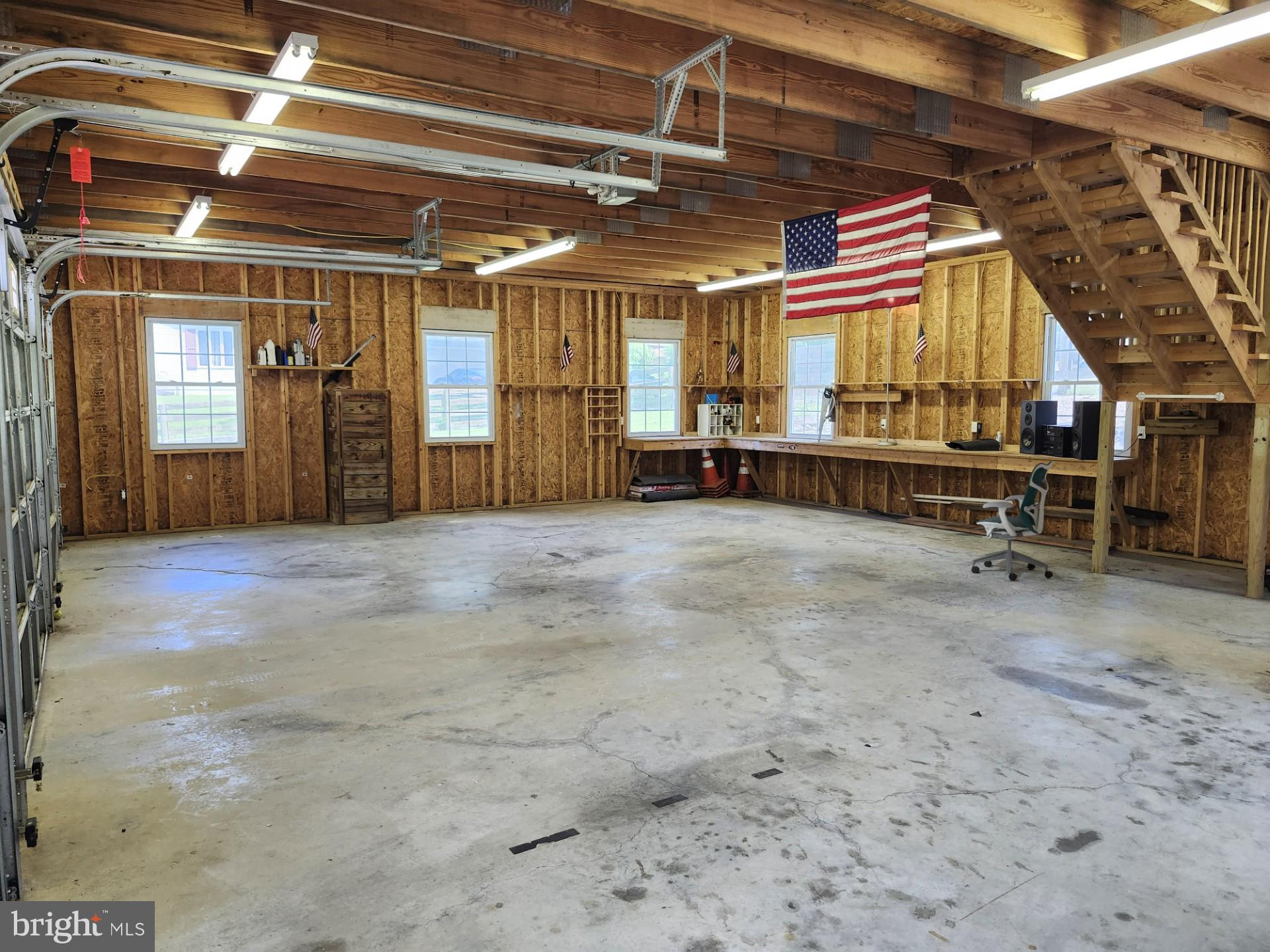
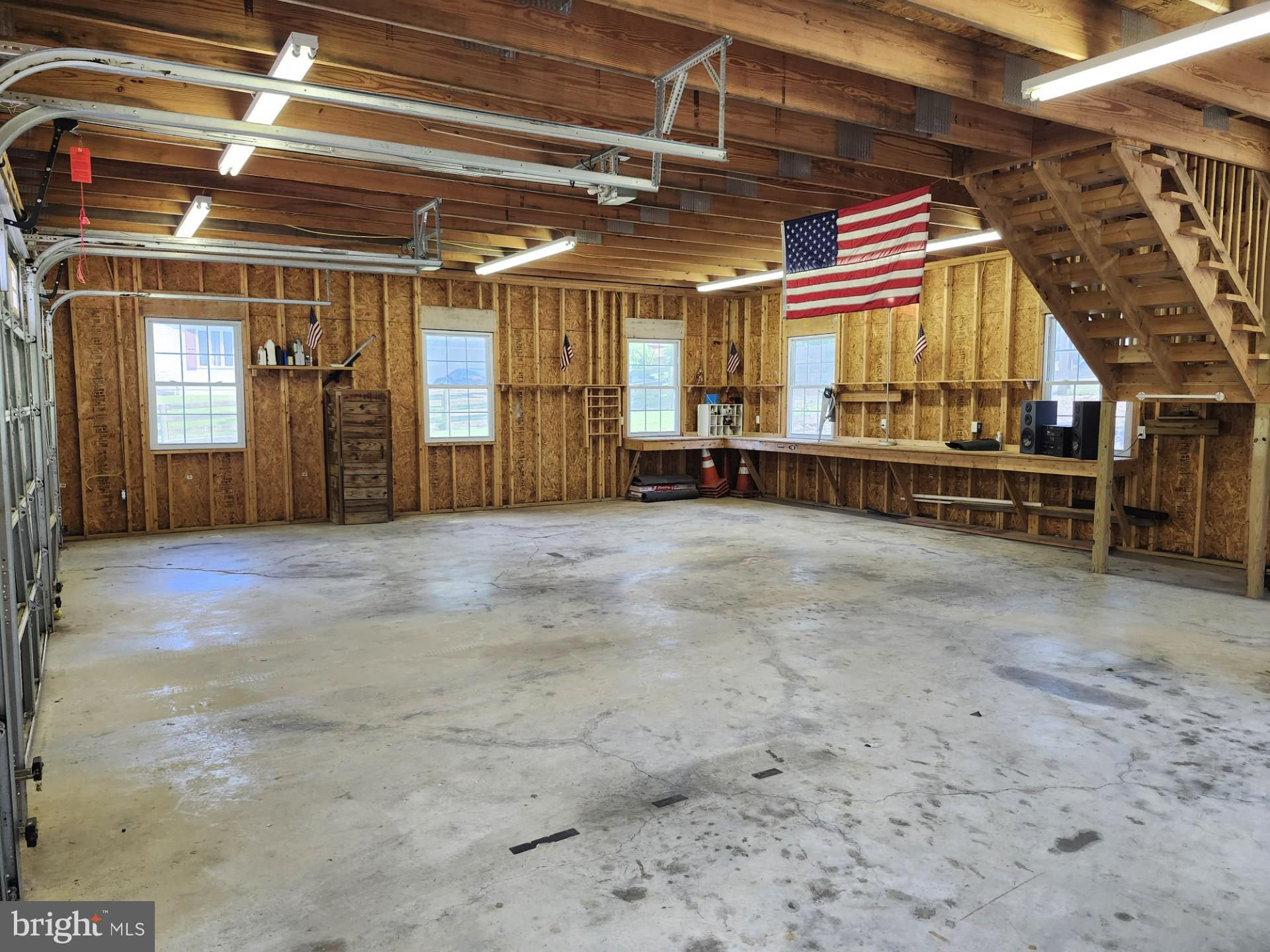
- office chair [970,460,1054,581]
